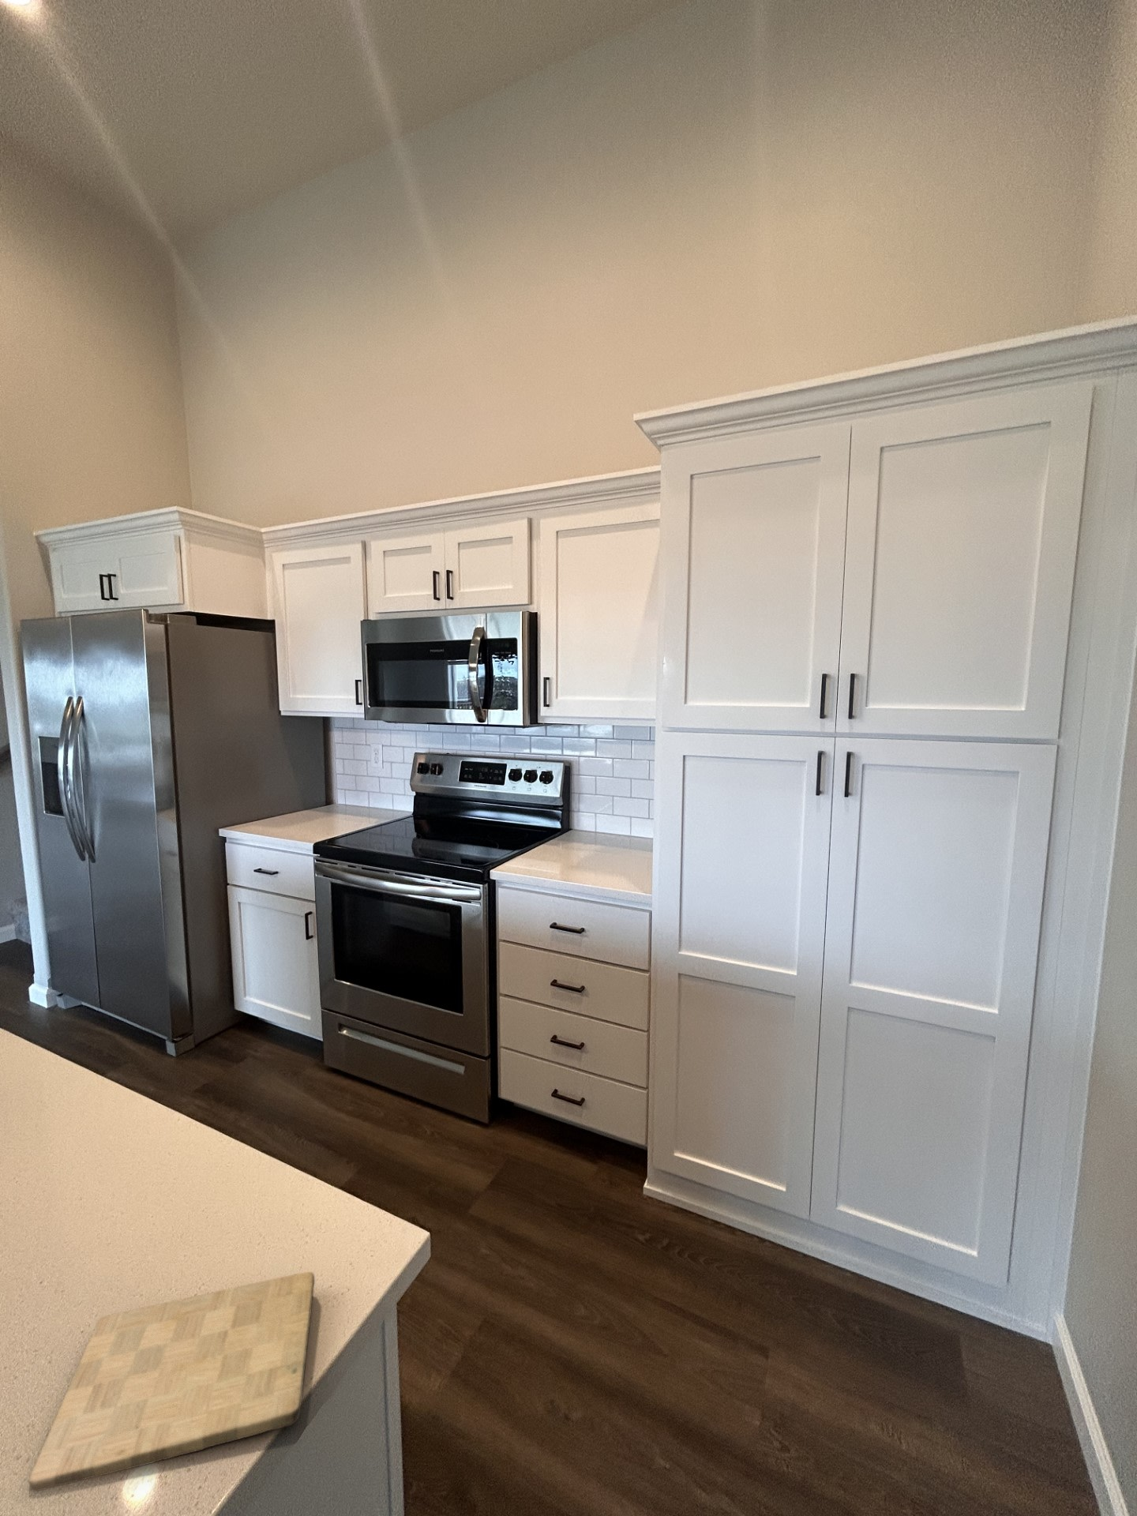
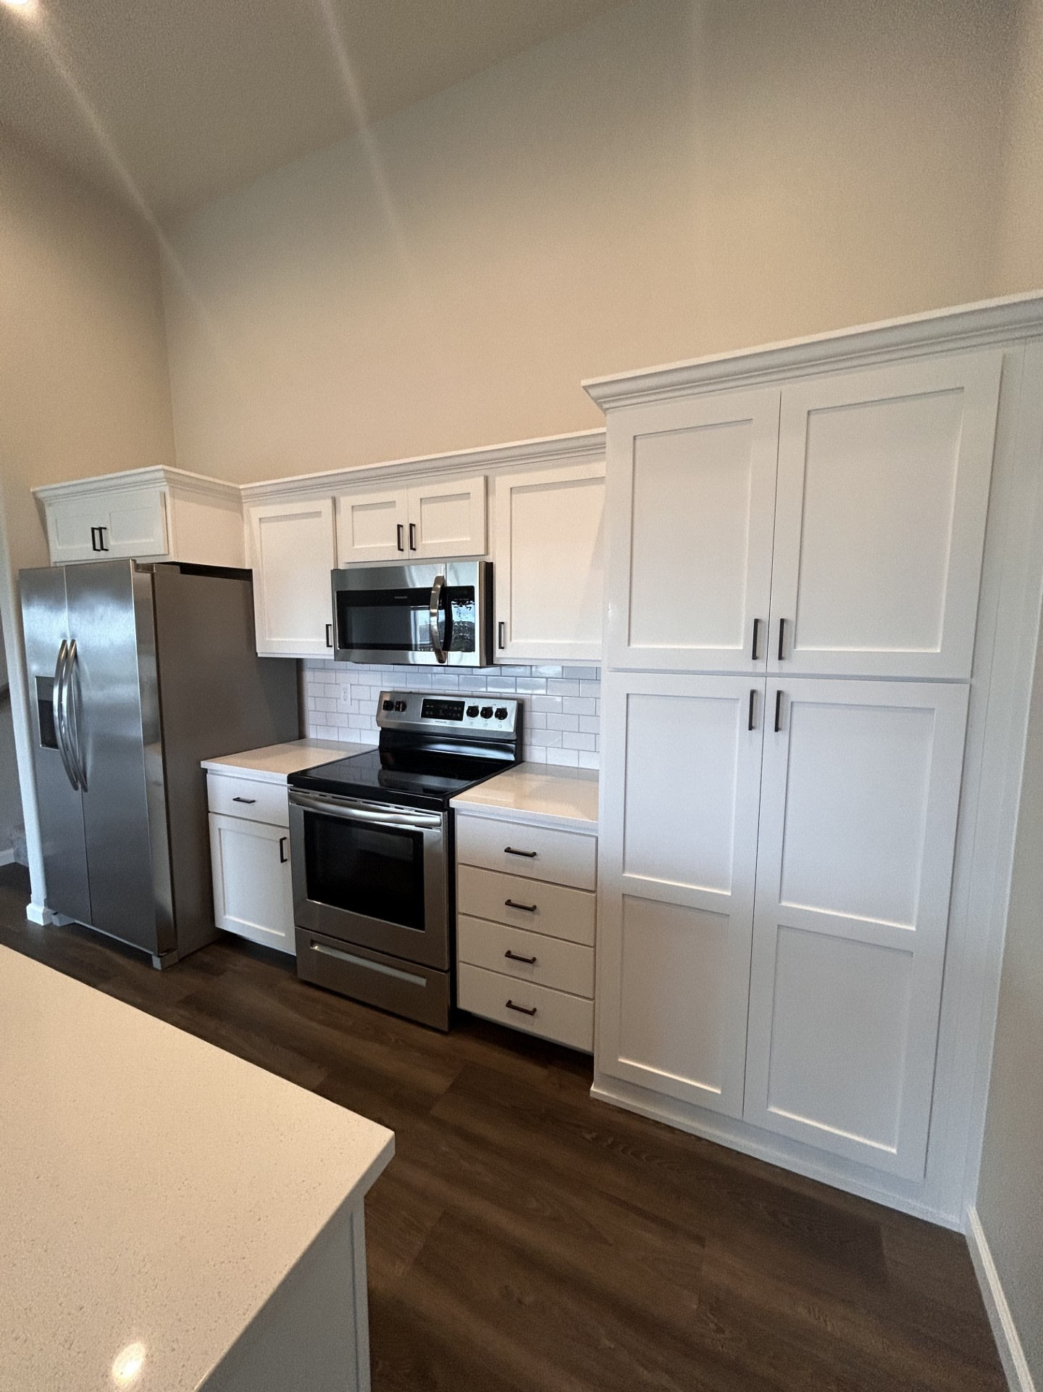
- cutting board [29,1271,315,1492]
